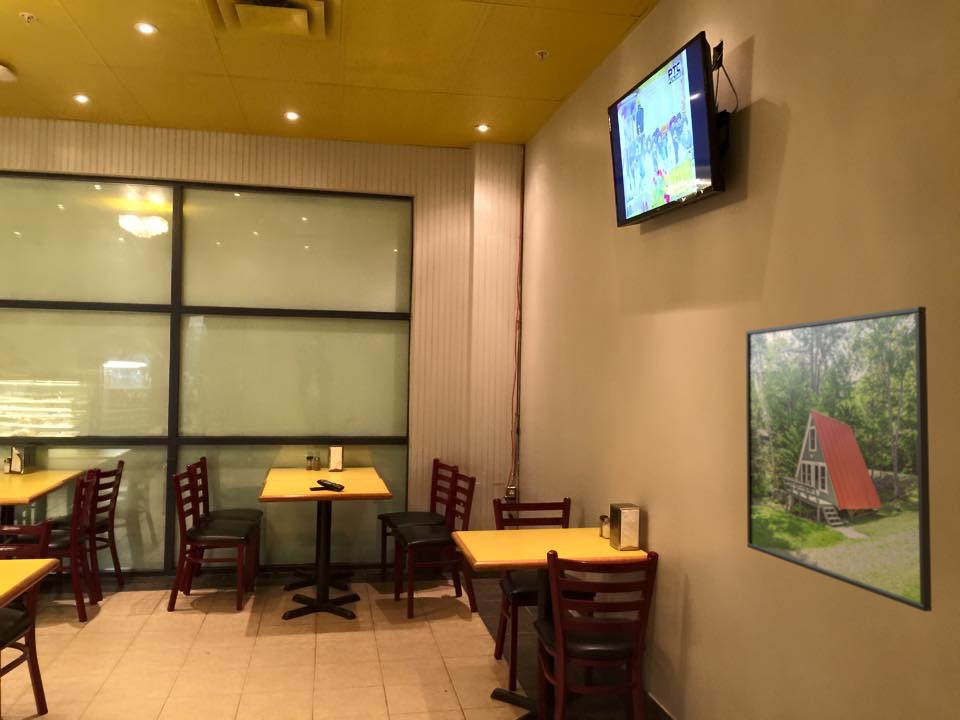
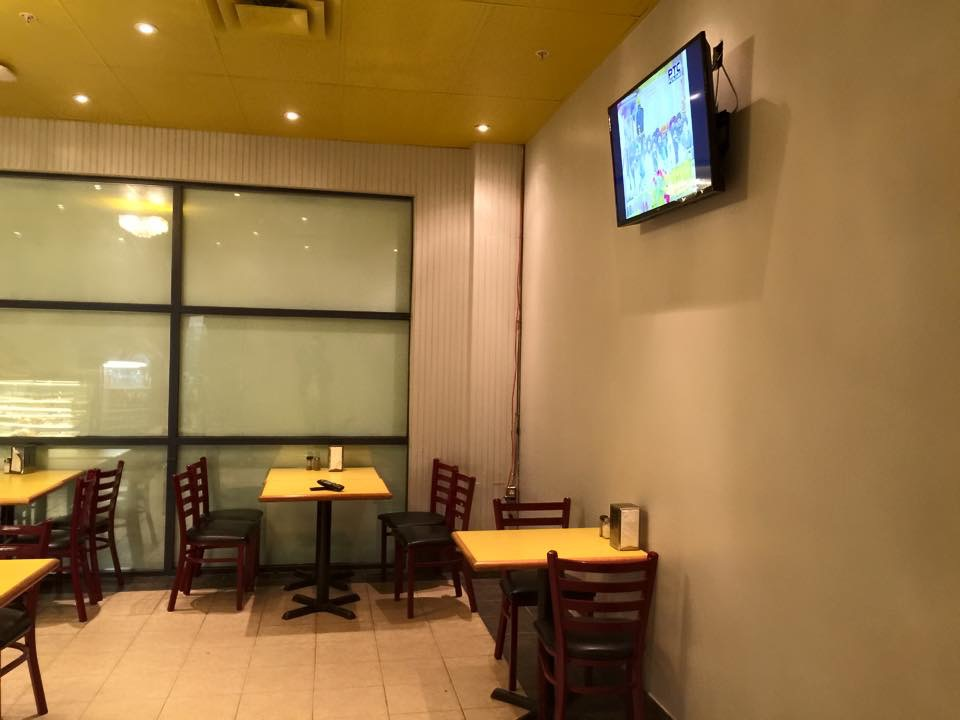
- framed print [745,305,933,612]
